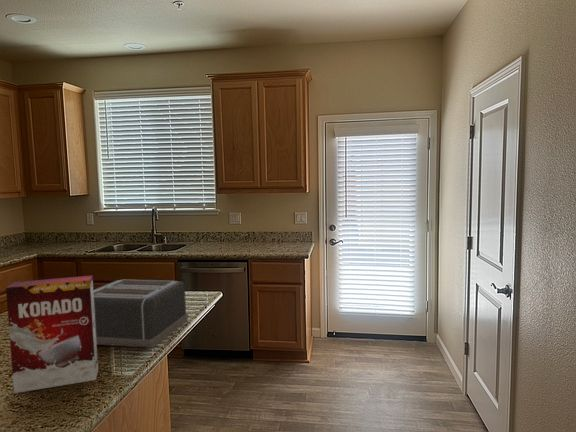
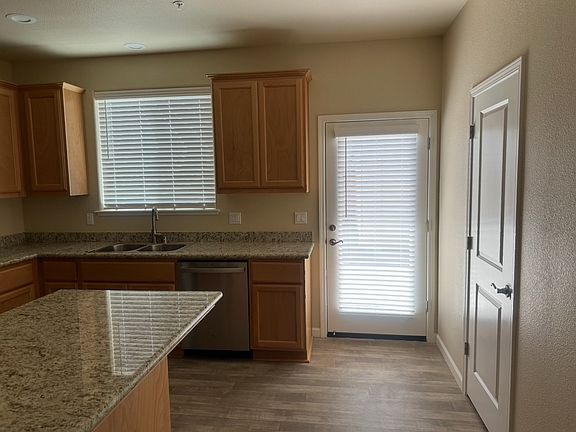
- cereal box [5,274,99,394]
- toaster [93,279,189,349]
